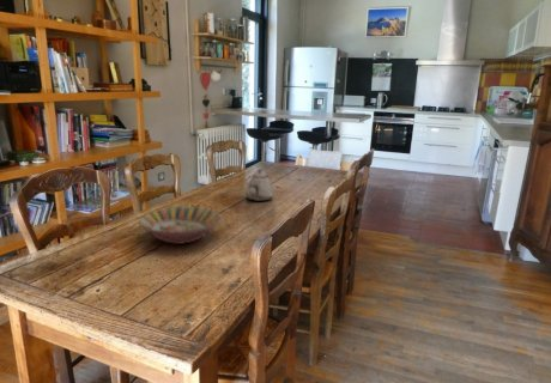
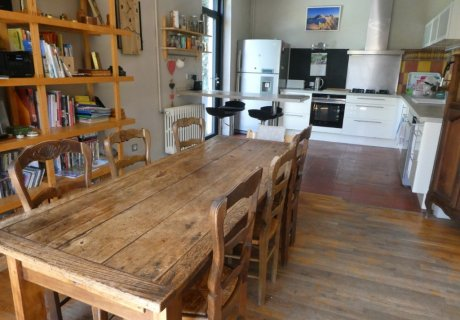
- teapot [246,169,274,202]
- serving bowl [138,206,222,245]
